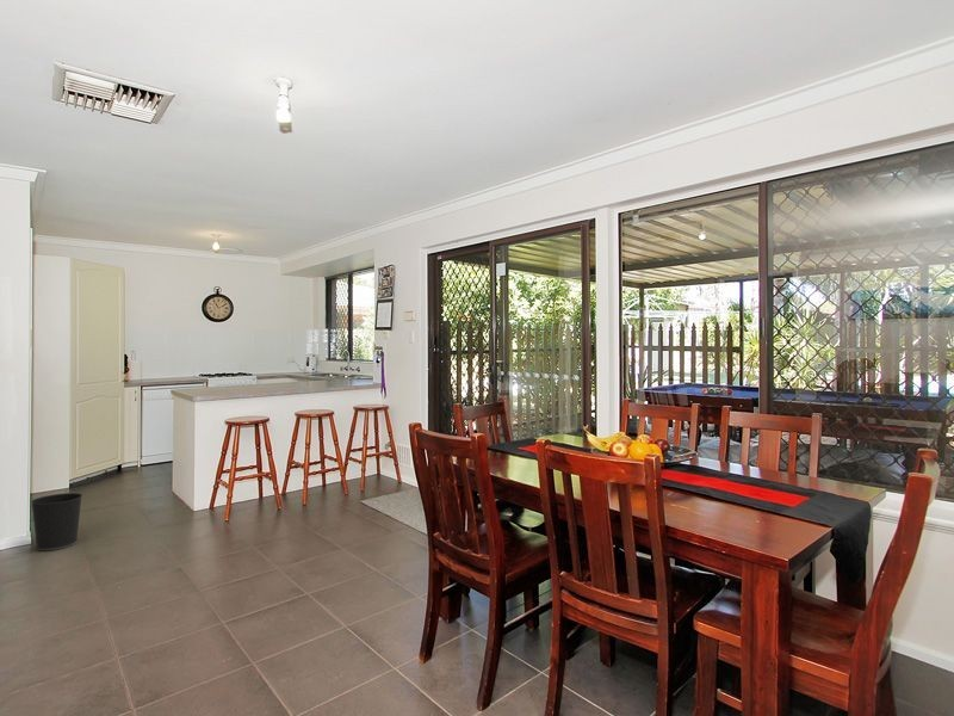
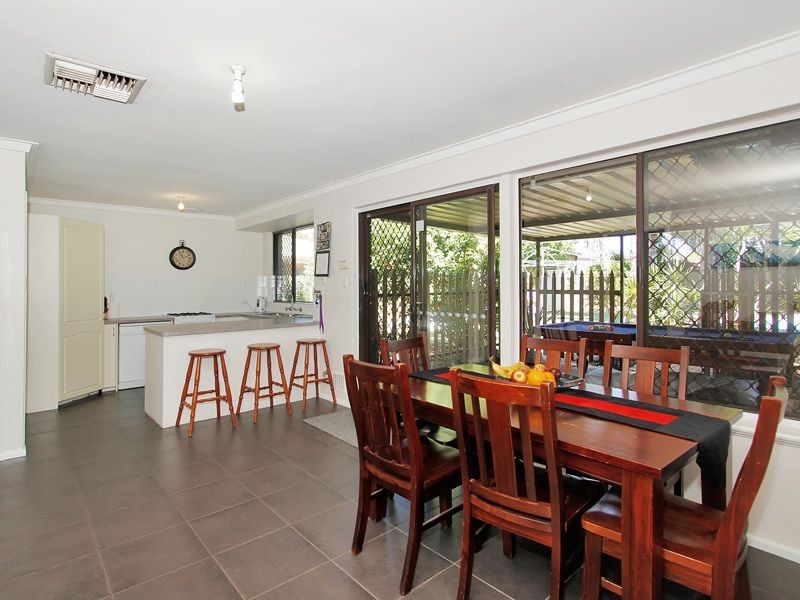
- wastebasket [30,492,83,551]
